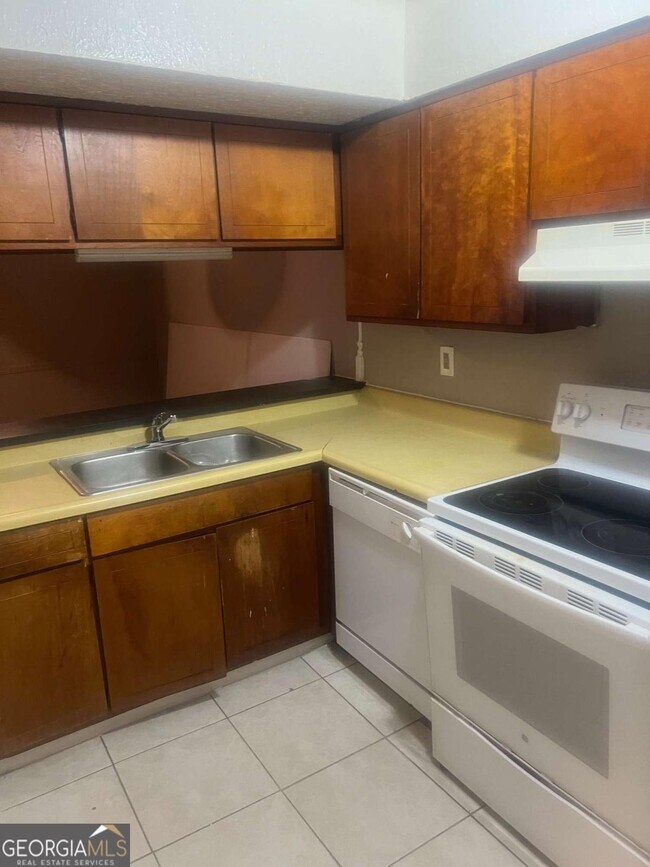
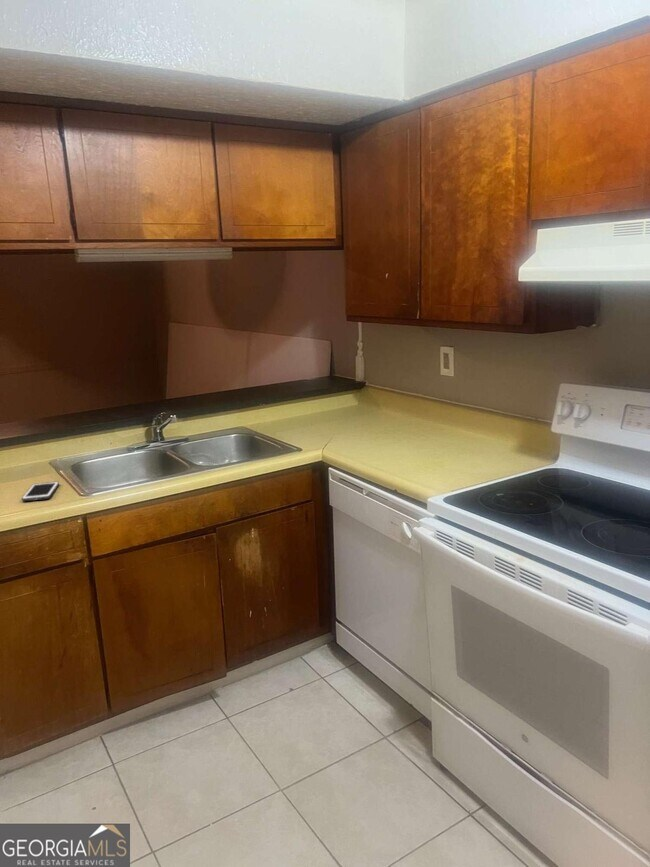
+ cell phone [21,481,60,502]
